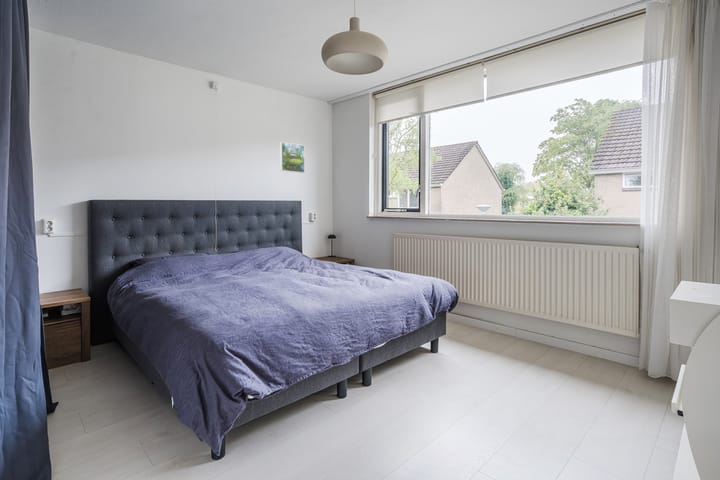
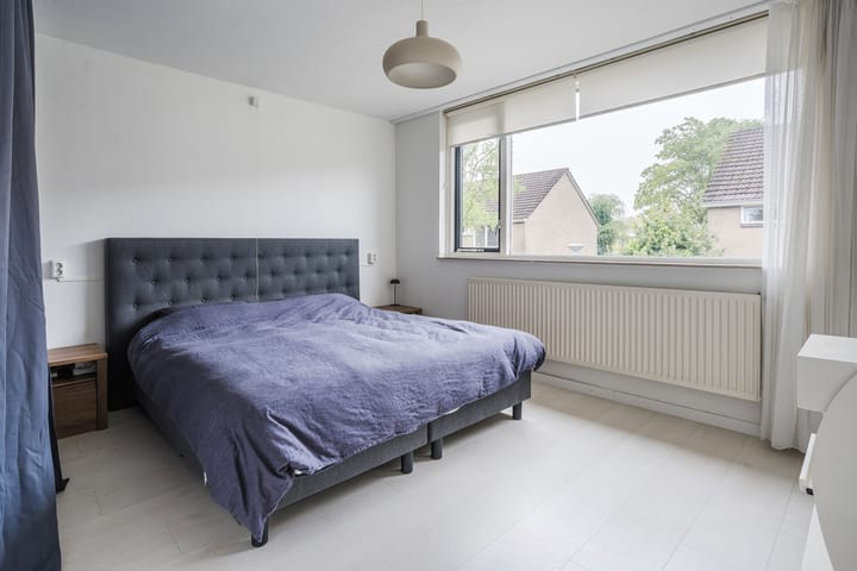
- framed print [279,141,306,174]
